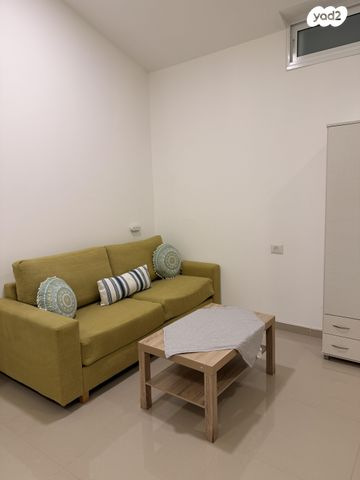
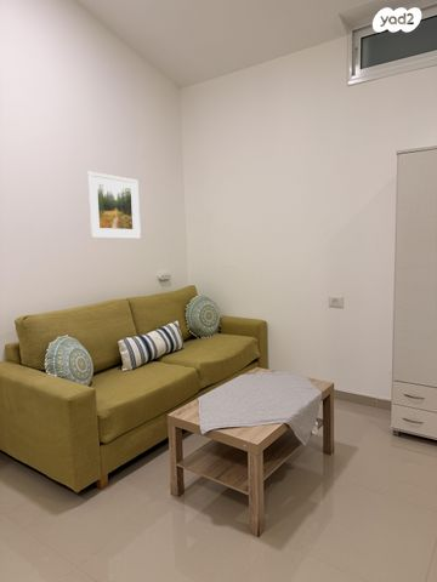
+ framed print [85,171,142,240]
